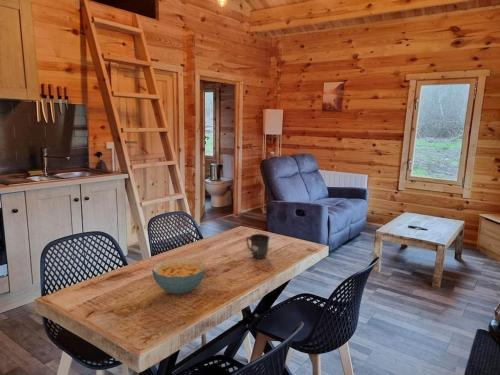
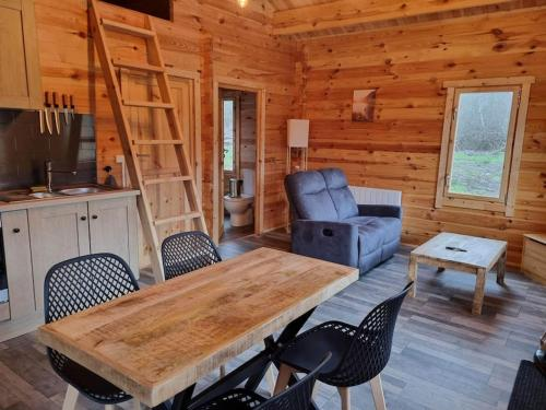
- cereal bowl [151,257,206,296]
- mug [245,233,271,260]
